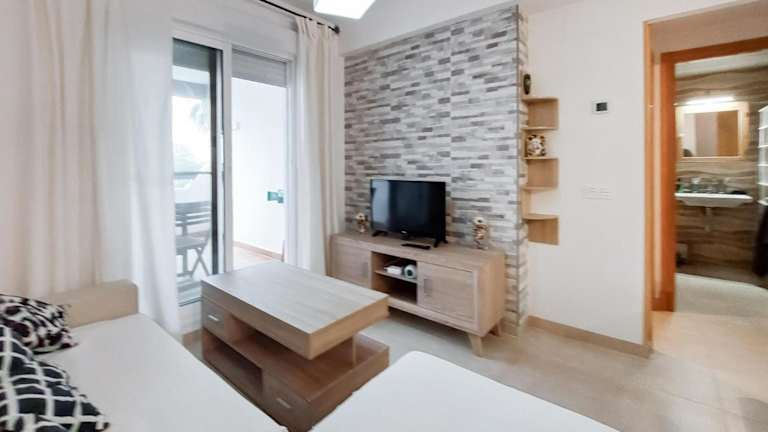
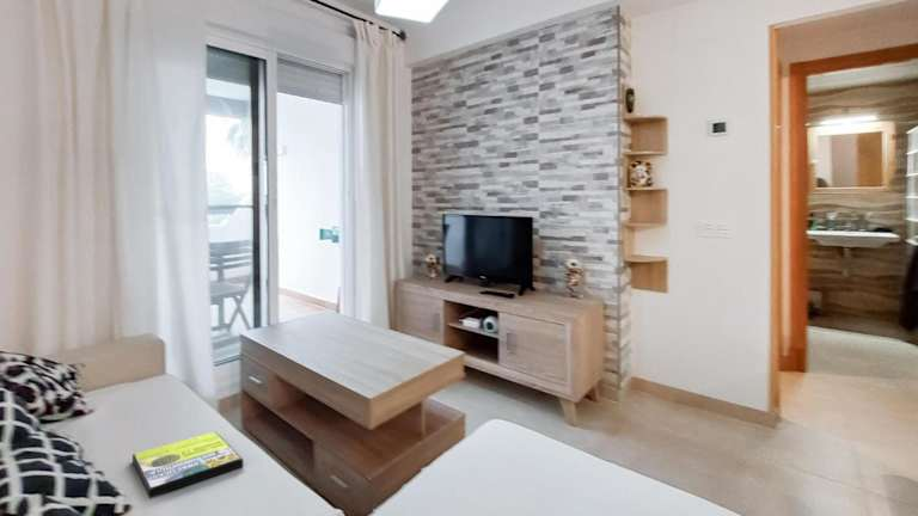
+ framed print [131,430,245,499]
